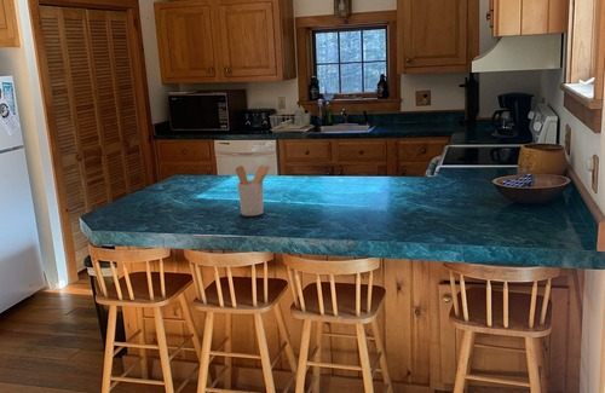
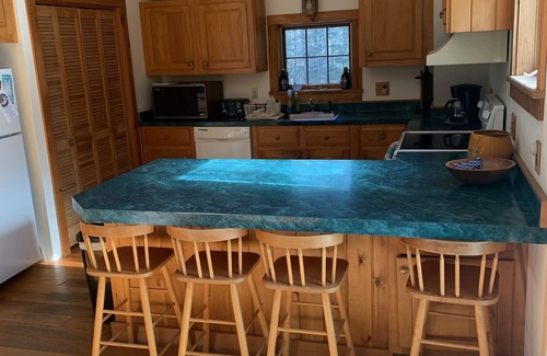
- utensil holder [235,164,271,218]
